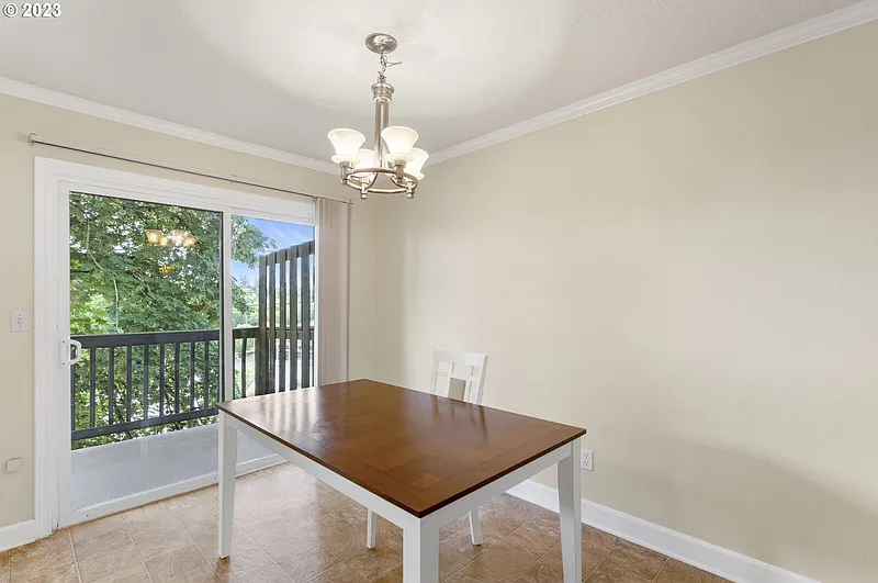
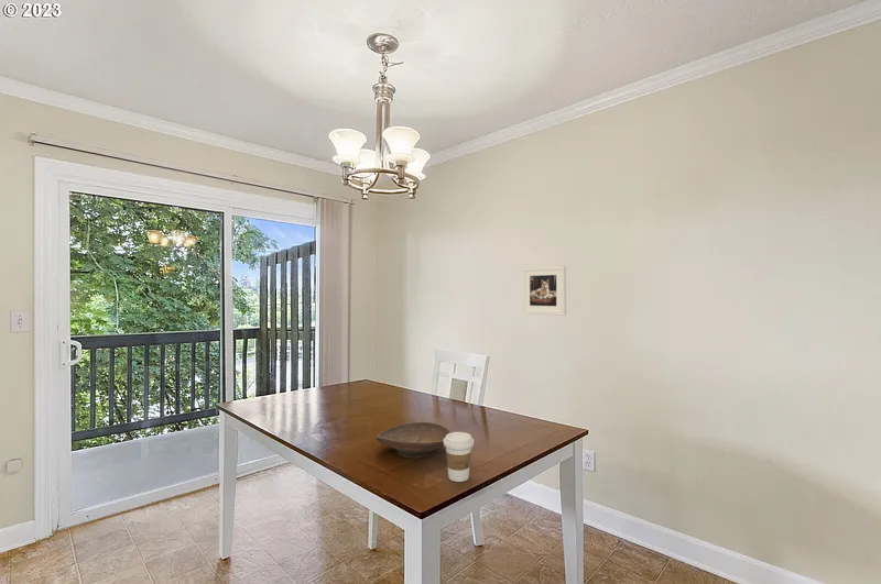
+ decorative bowl [376,420,452,459]
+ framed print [521,264,567,317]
+ coffee cup [444,431,475,483]
